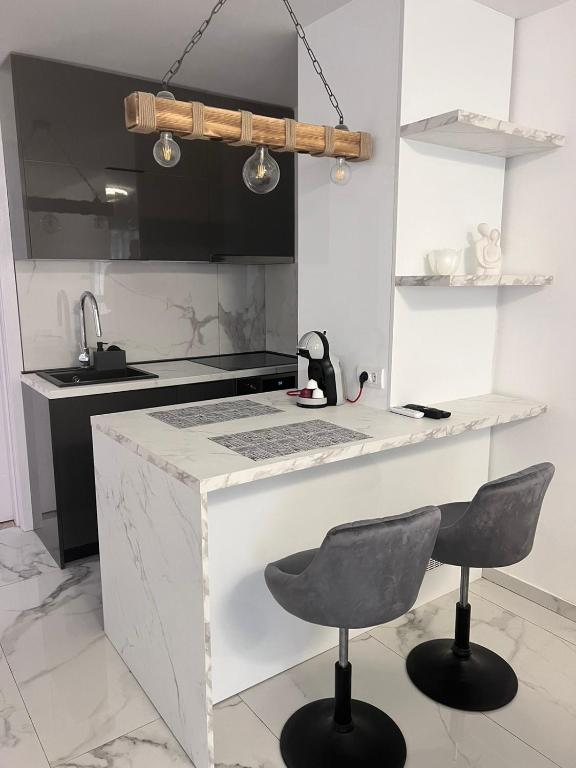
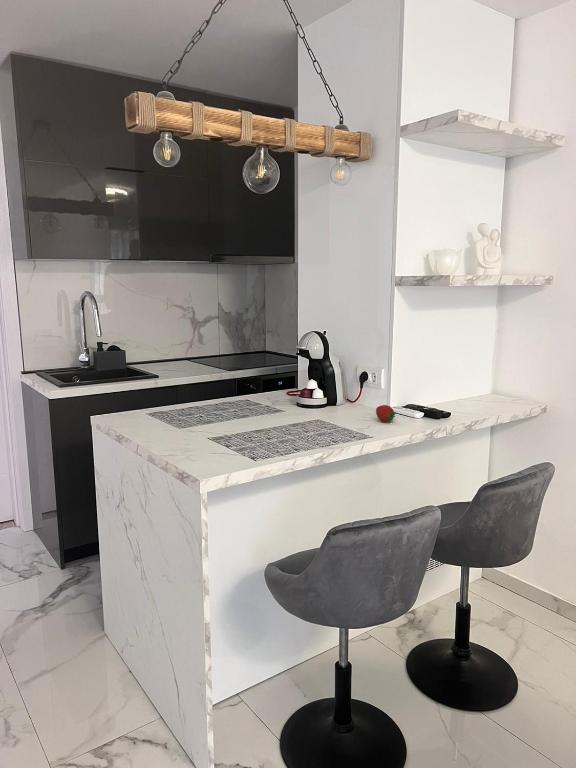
+ fruit [375,404,397,423]
